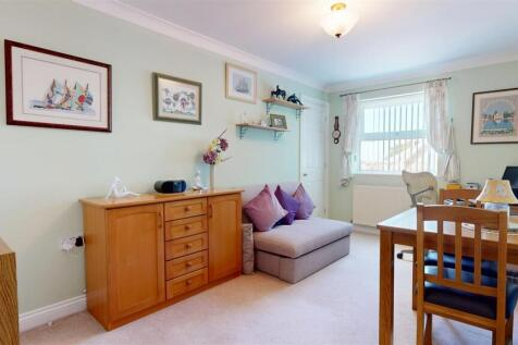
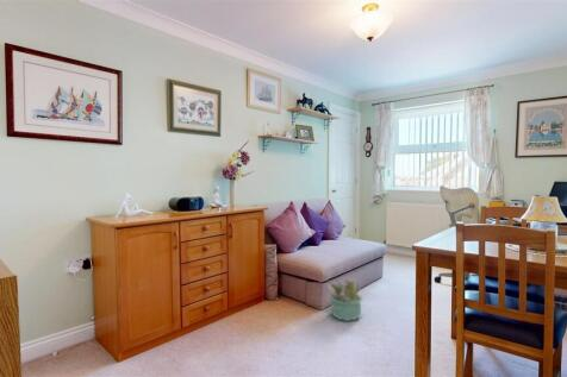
+ decorative plant [326,277,363,322]
